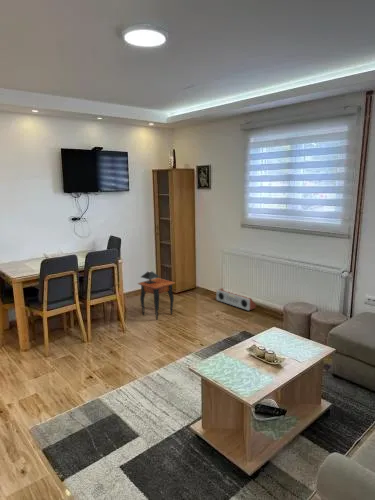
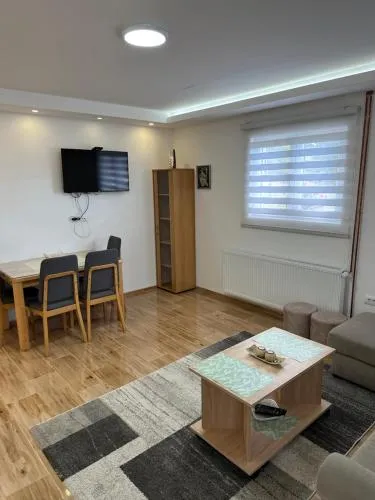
- side table [137,270,176,321]
- speaker [215,287,257,312]
